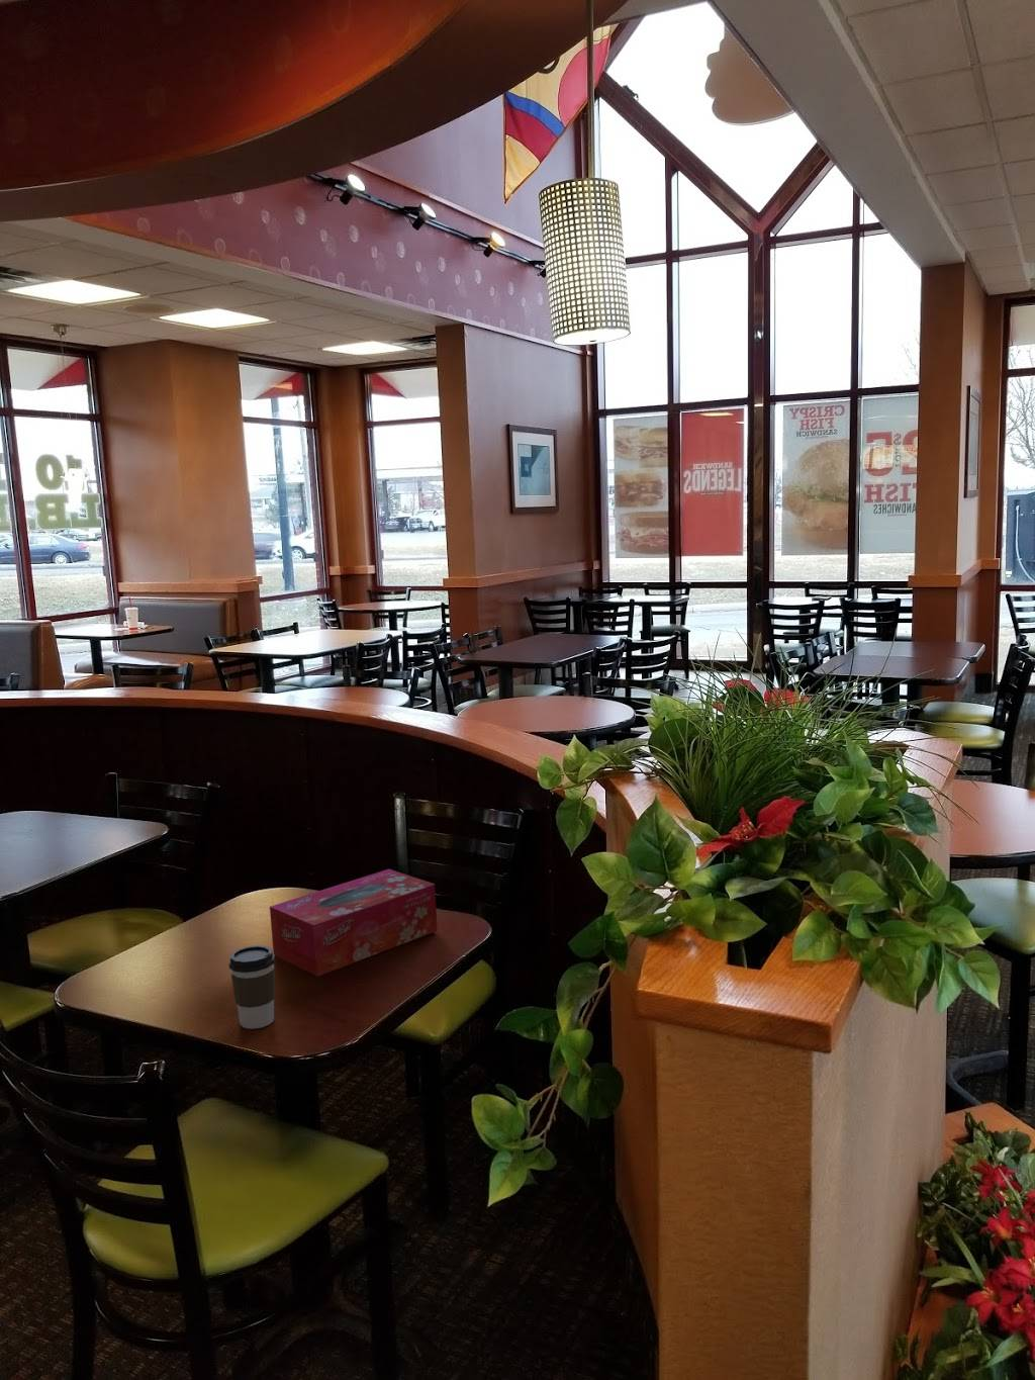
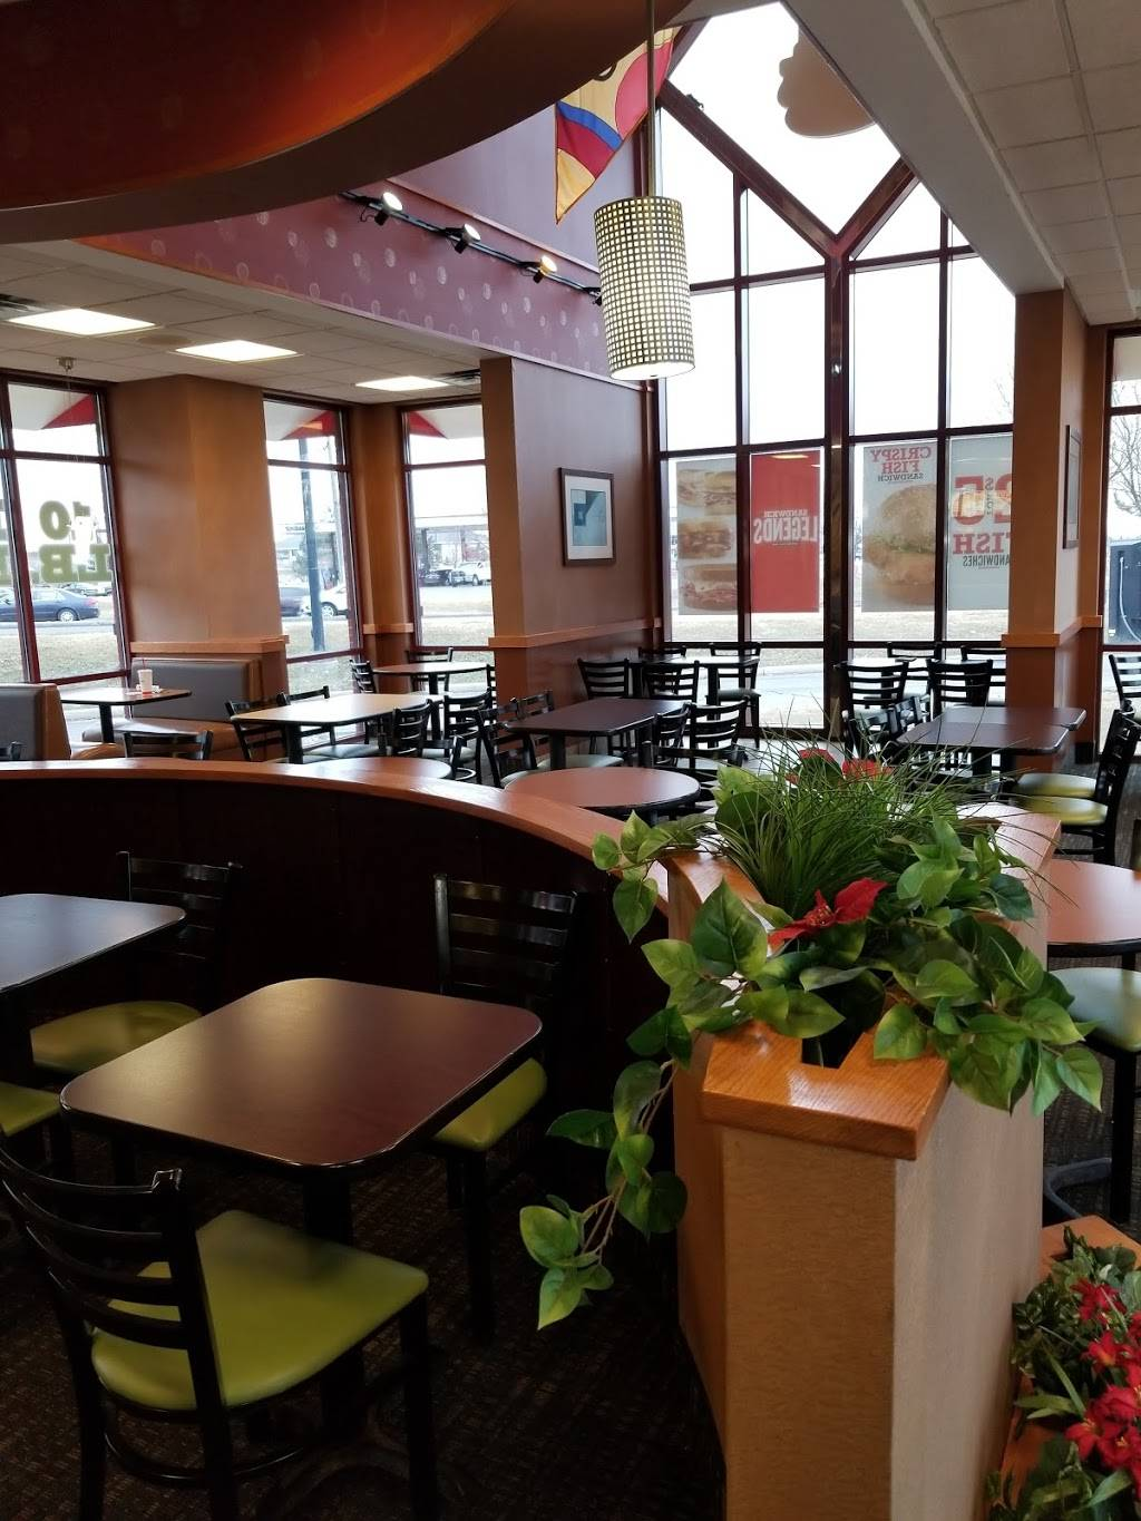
- tissue box [269,869,438,978]
- coffee cup [228,944,276,1030]
